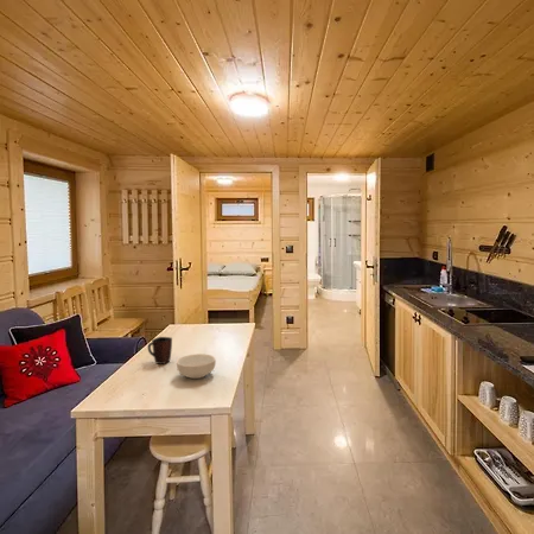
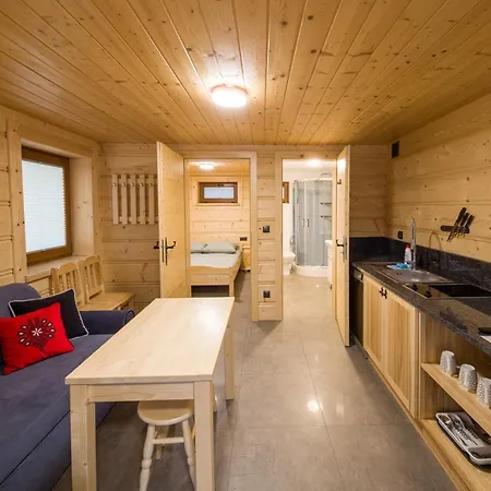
- cereal bowl [176,352,217,380]
- mug [147,336,173,365]
